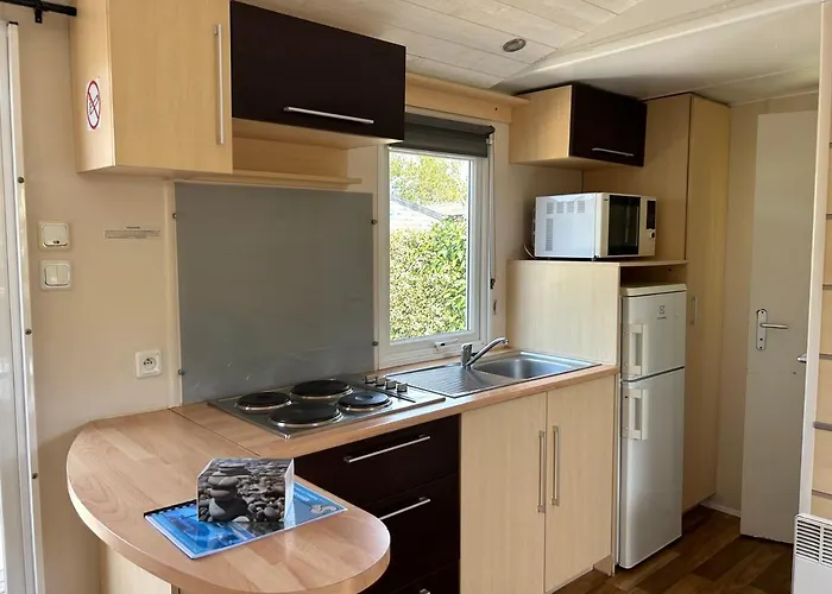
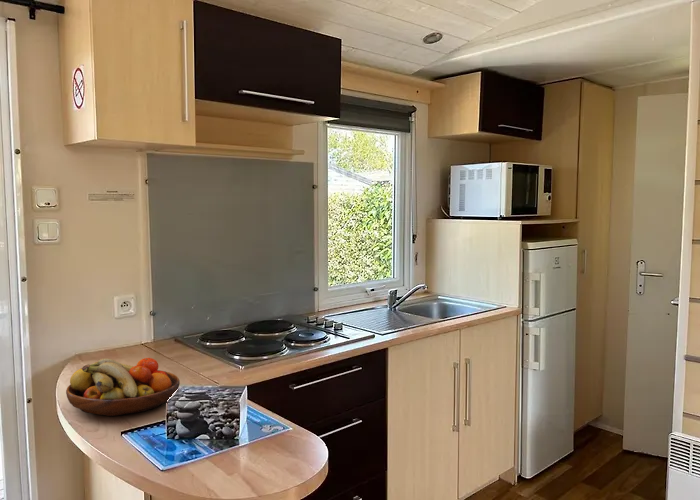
+ fruit bowl [65,357,181,417]
